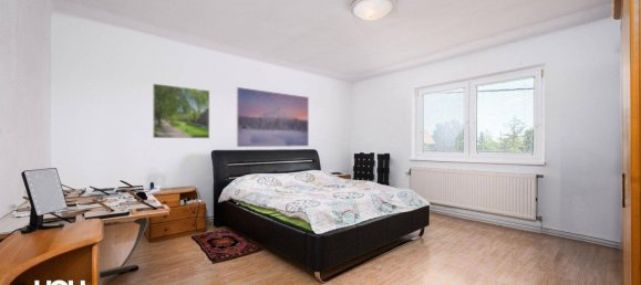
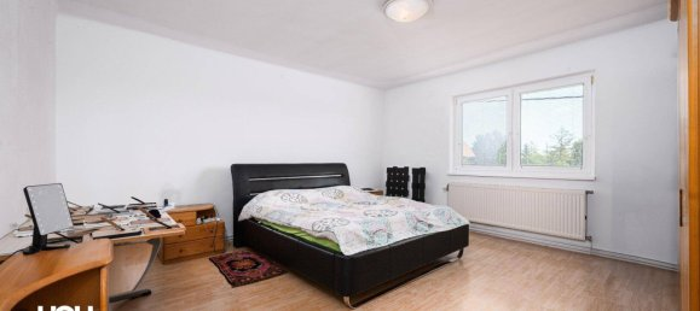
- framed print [236,86,310,148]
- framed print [152,83,210,139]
